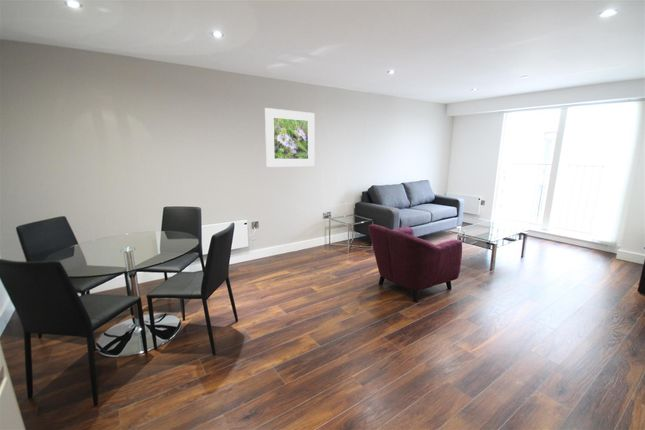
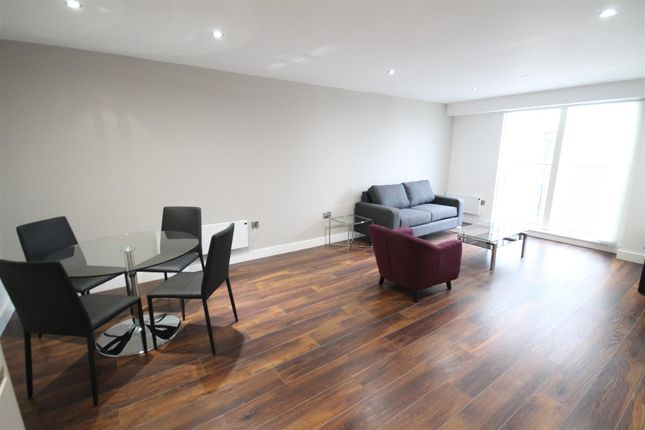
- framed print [264,107,316,168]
